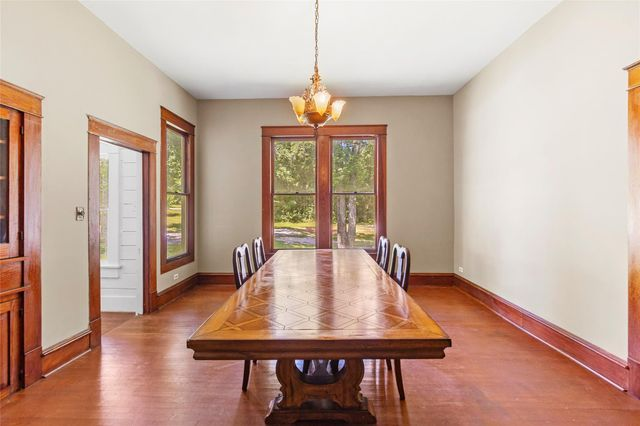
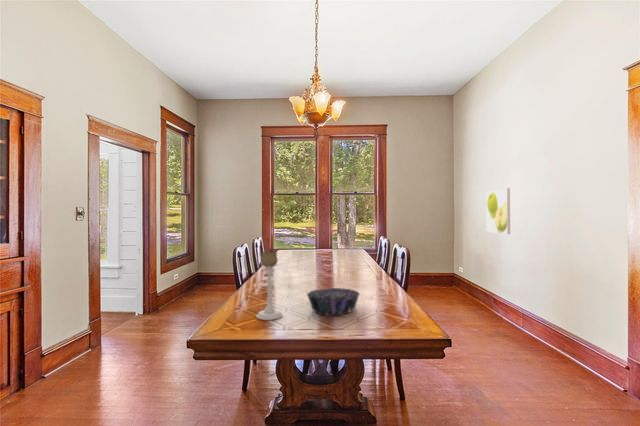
+ candle holder [255,251,284,321]
+ decorative bowl [305,287,361,317]
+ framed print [485,187,511,235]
